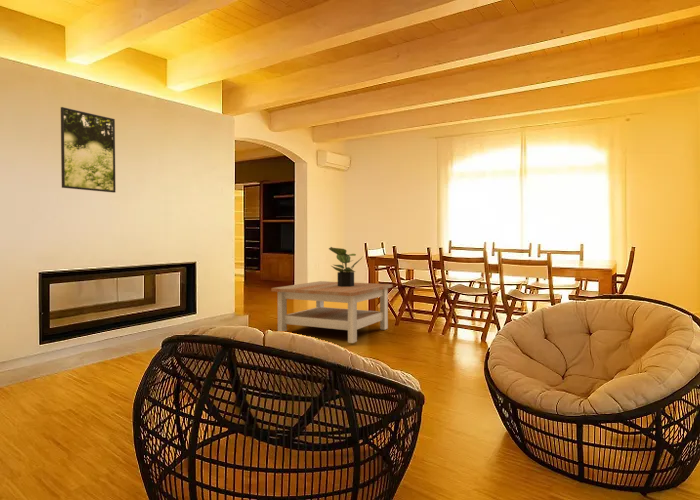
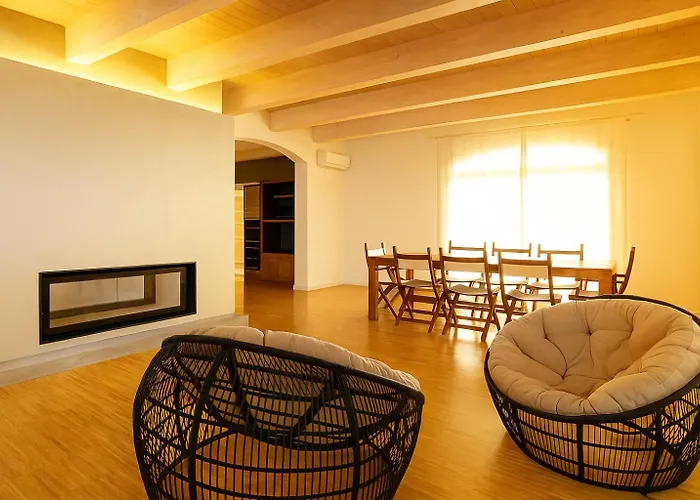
- potted plant [328,246,363,287]
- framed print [60,106,117,194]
- coffee table [270,280,394,344]
